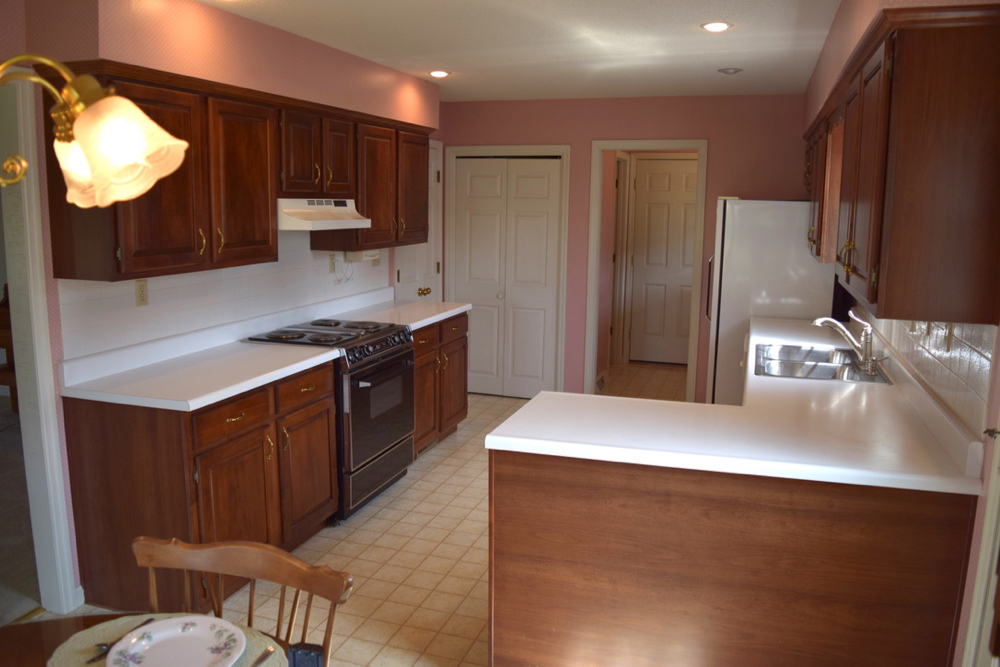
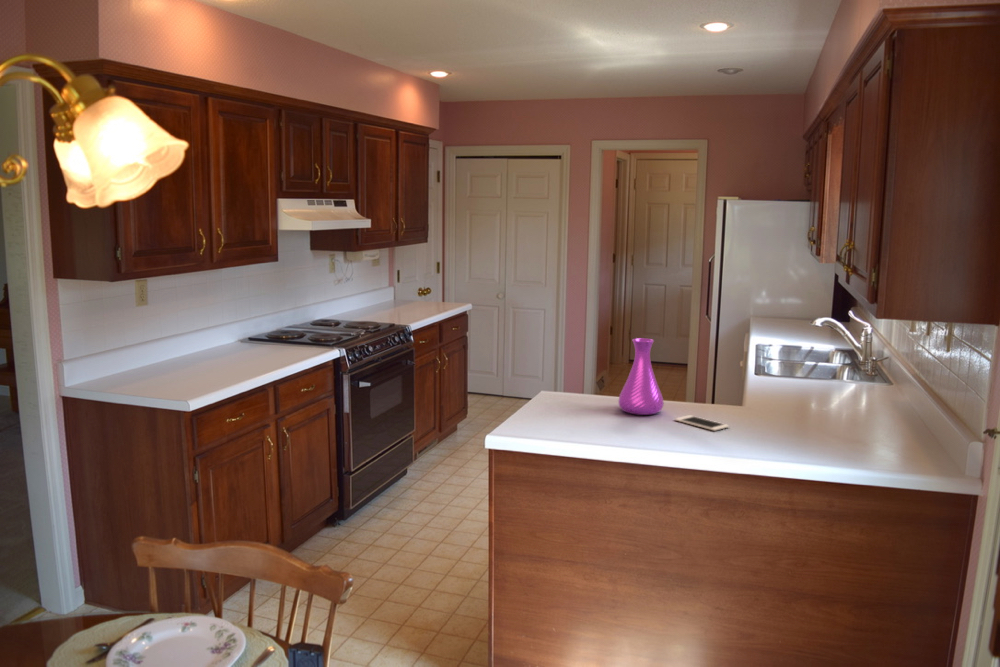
+ vase [617,337,665,416]
+ cell phone [674,414,730,432]
